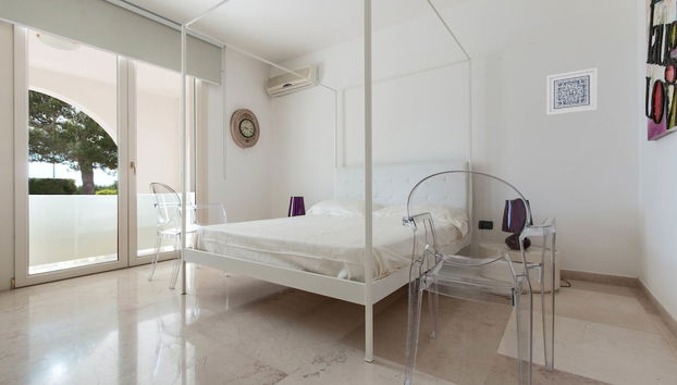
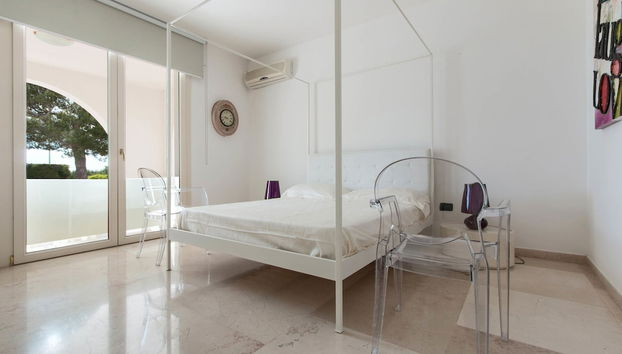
- wall art [545,66,599,116]
